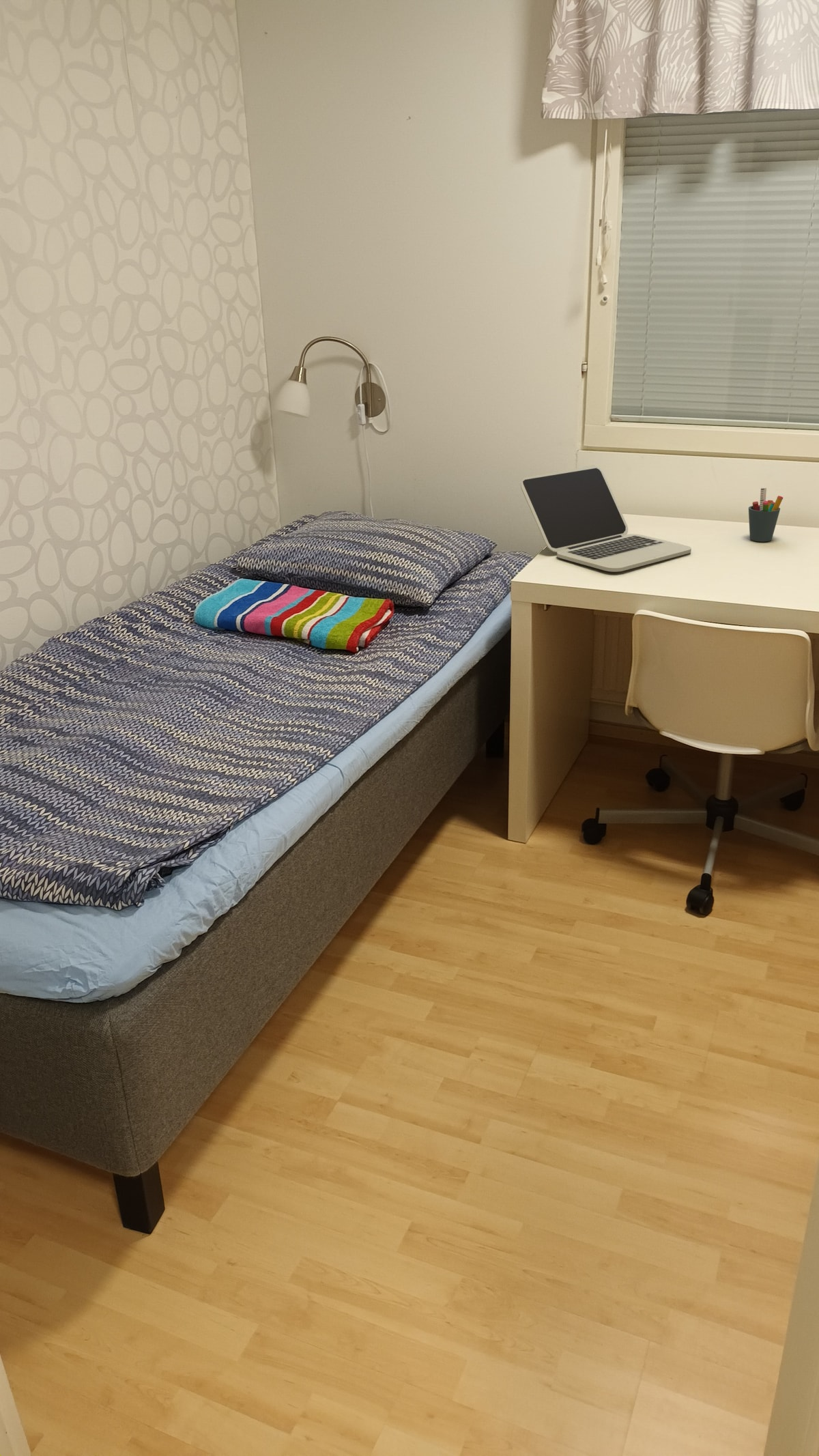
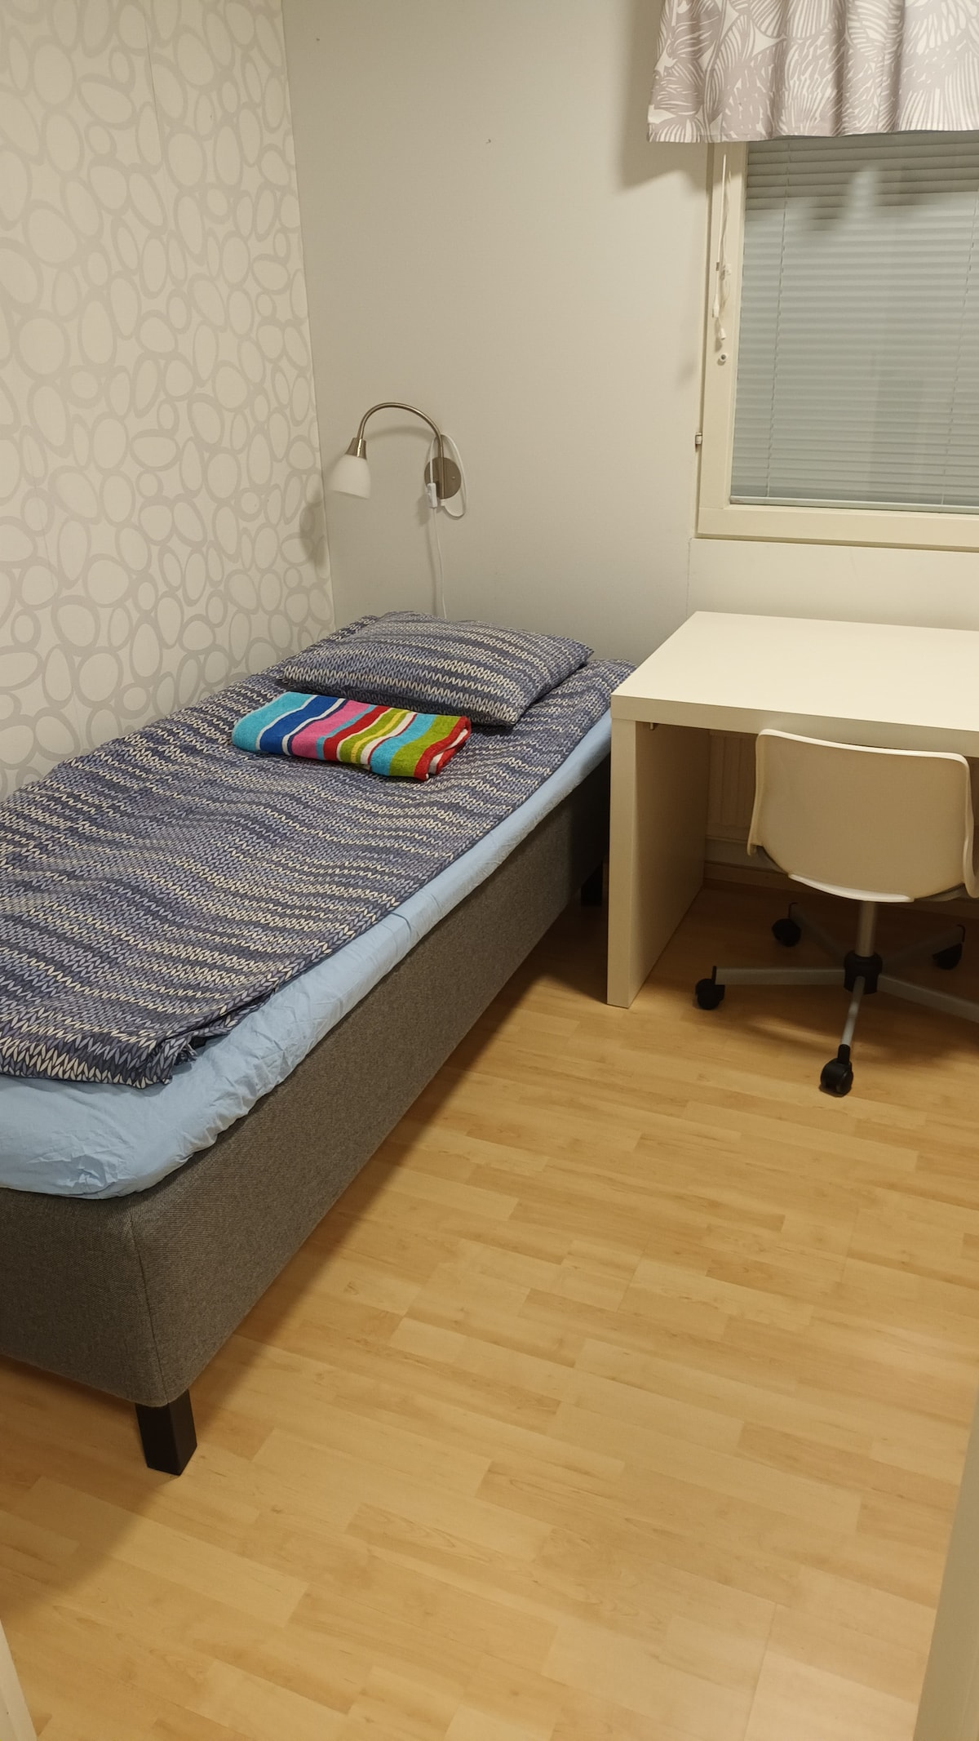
- laptop [520,465,692,573]
- pen holder [748,487,784,542]
